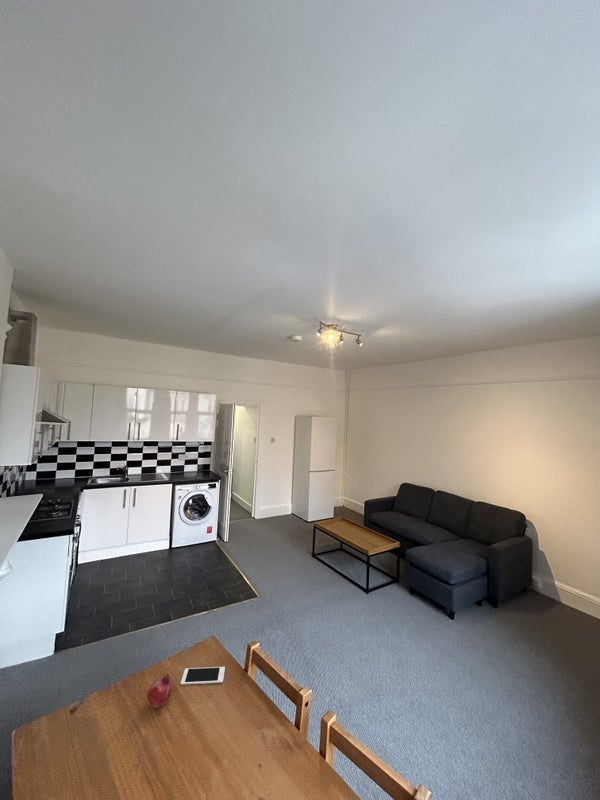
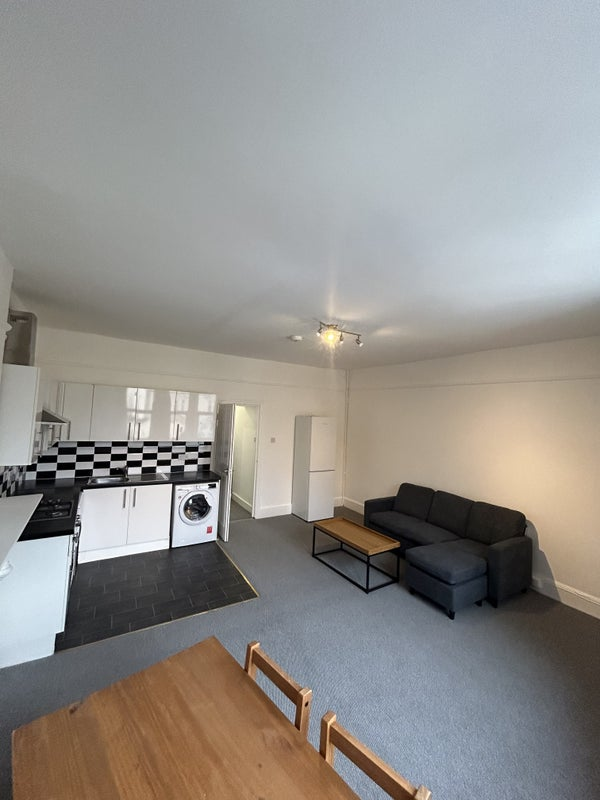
- cell phone [180,666,226,686]
- fruit [146,673,172,709]
